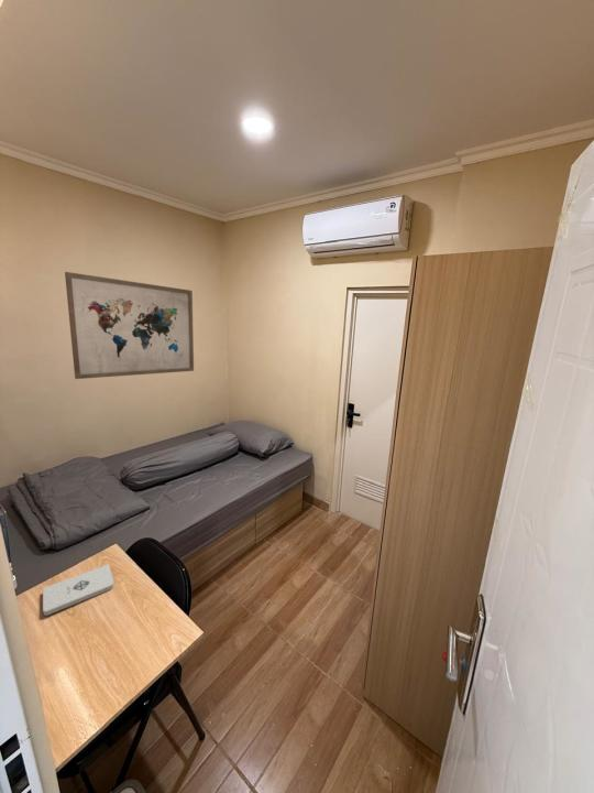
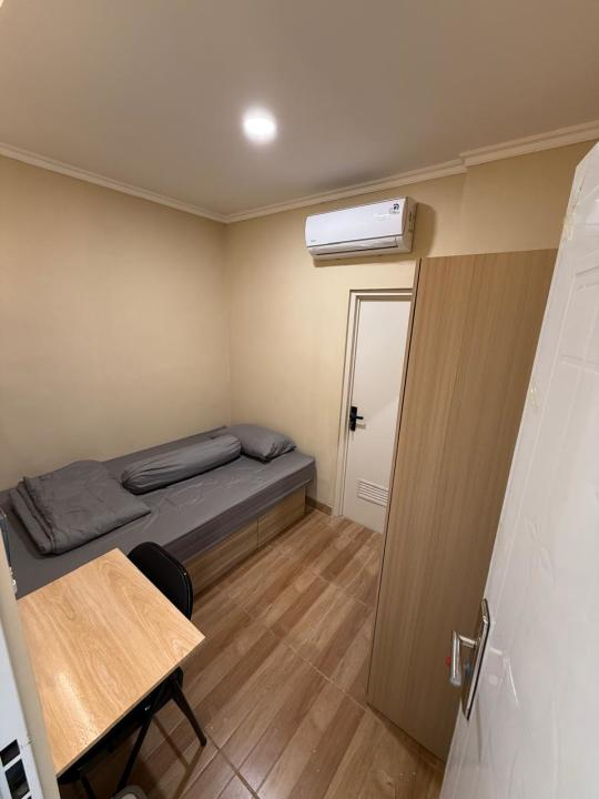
- wall art [64,271,195,380]
- notepad [42,563,116,617]
